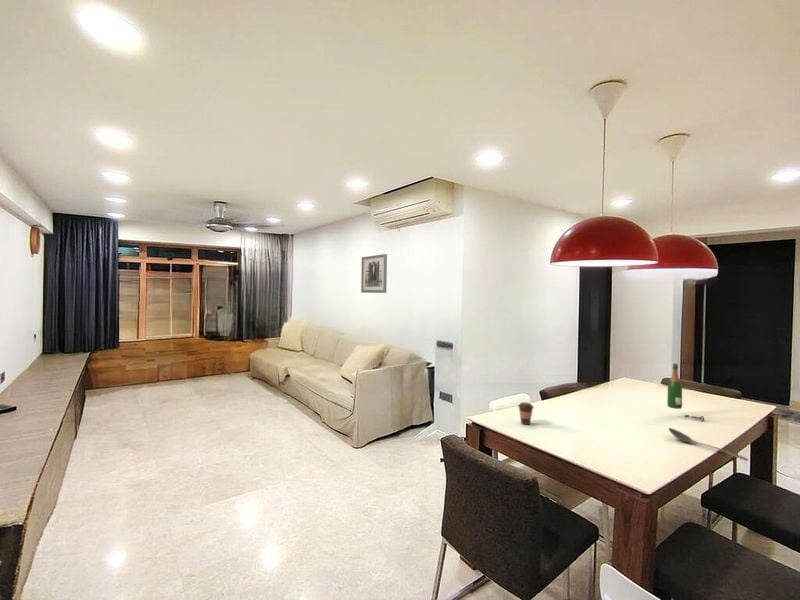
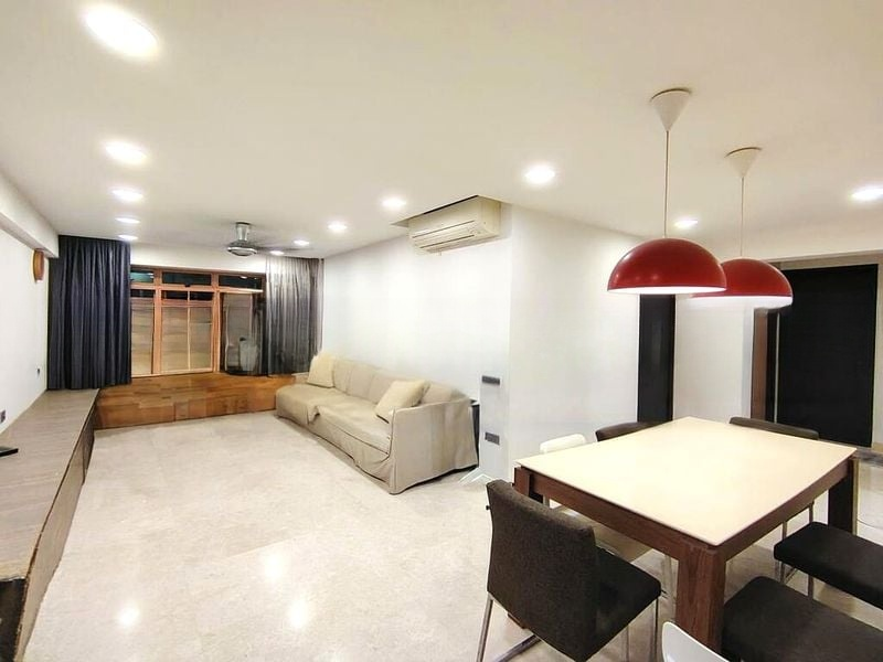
- wine bottle [666,362,705,422]
- stirrer [667,427,749,462]
- coffee cup [517,402,535,426]
- wall art [360,253,388,294]
